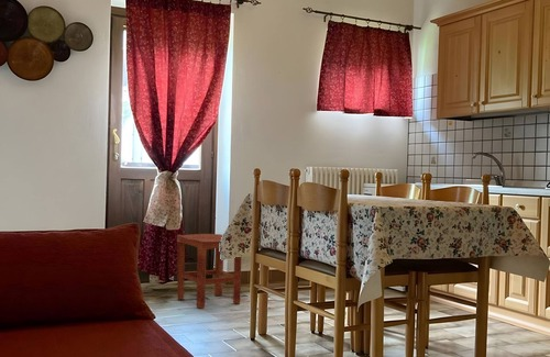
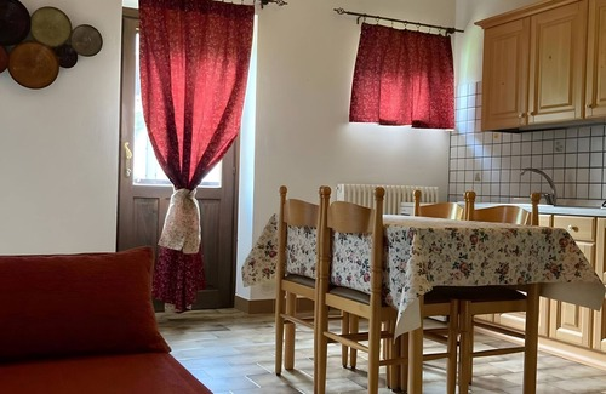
- stool [176,233,242,310]
